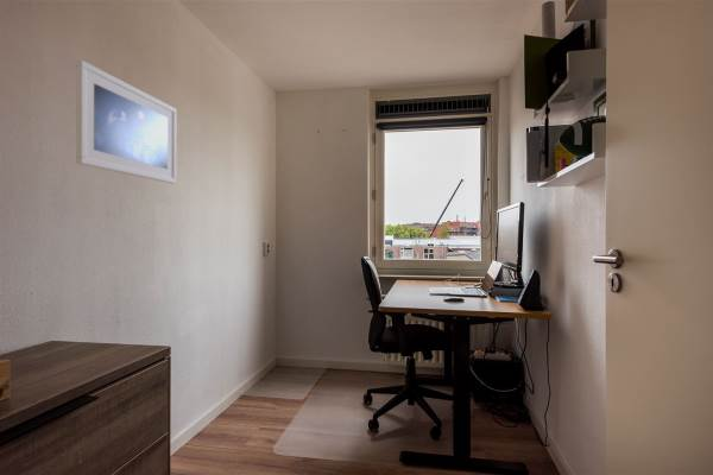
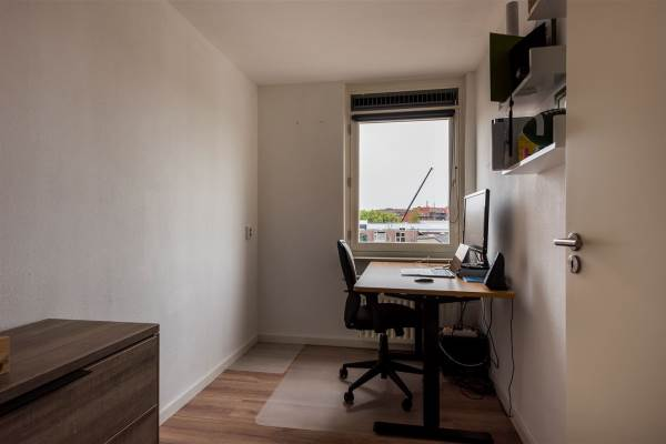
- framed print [75,58,177,185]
